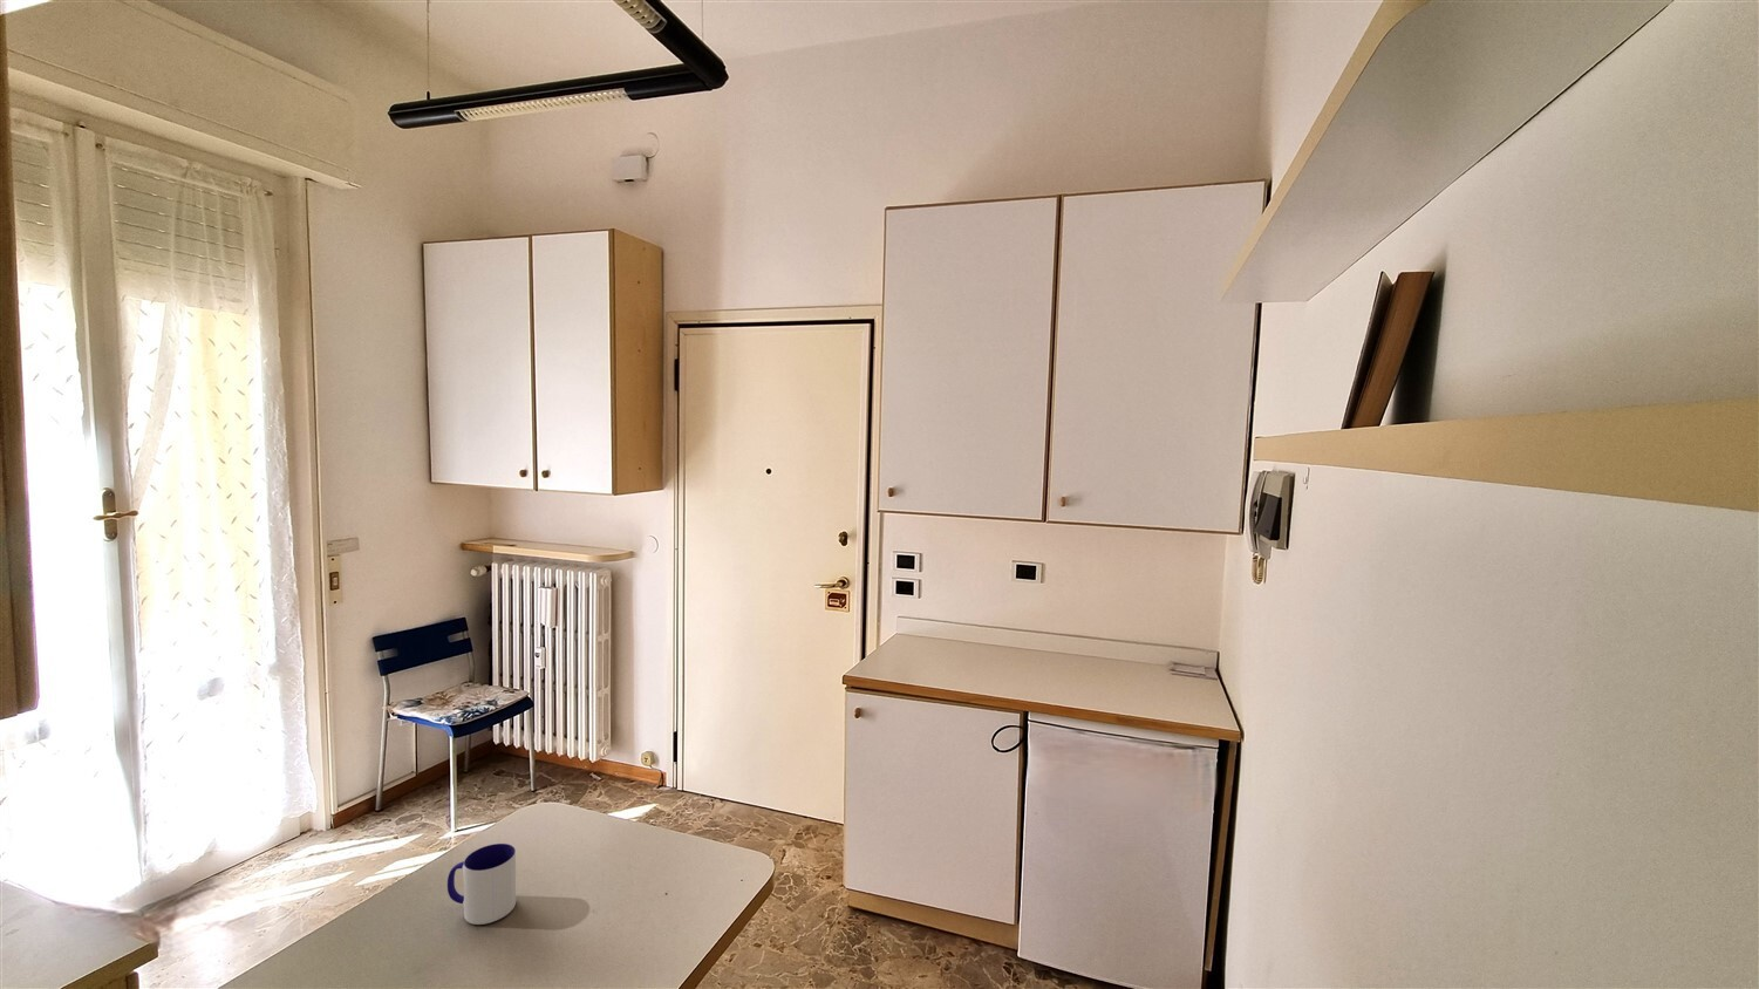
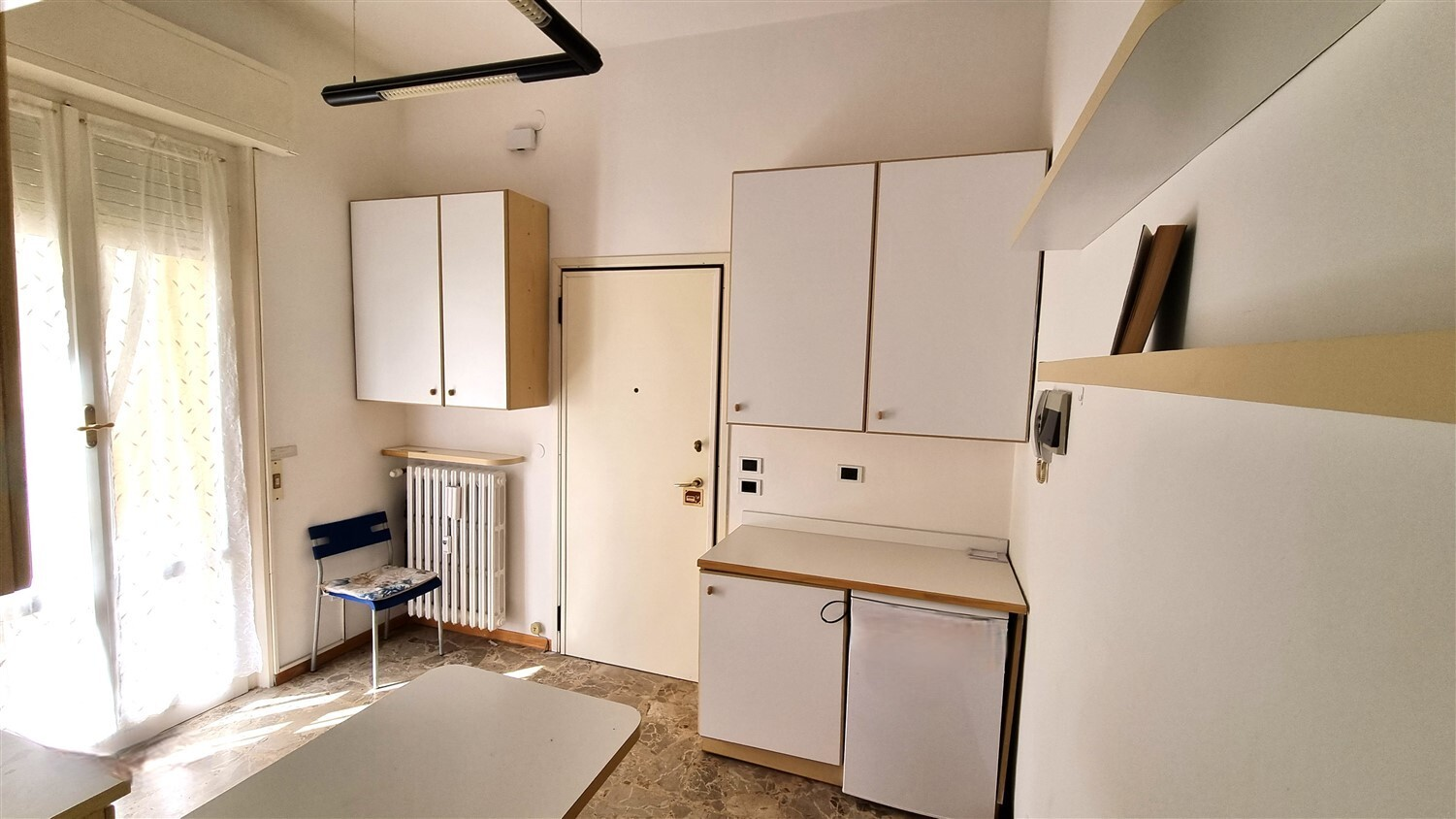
- mug [447,843,517,926]
